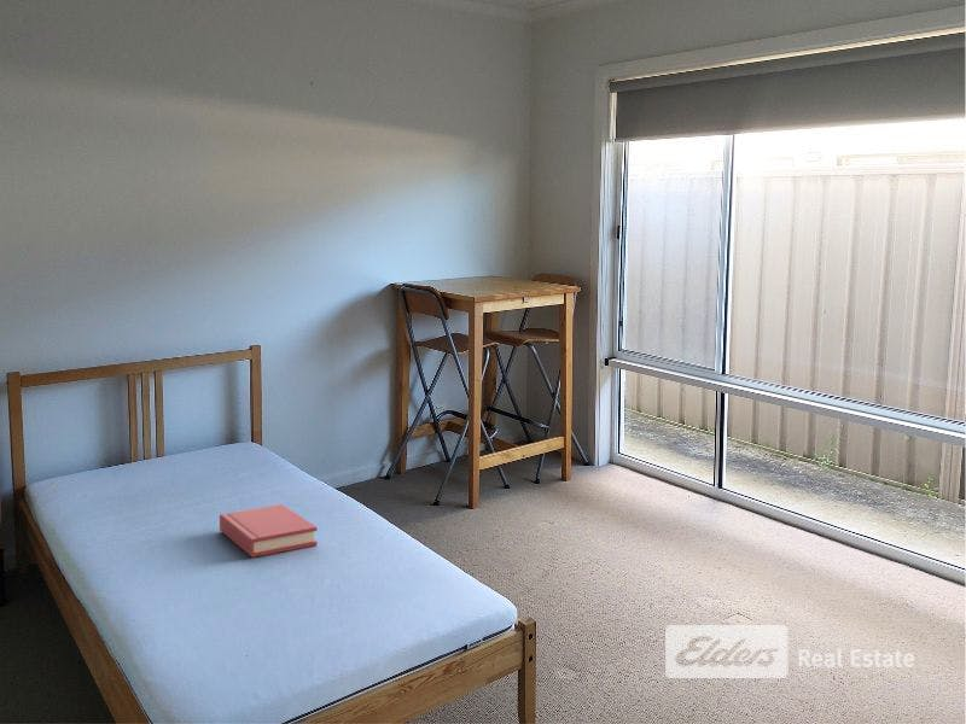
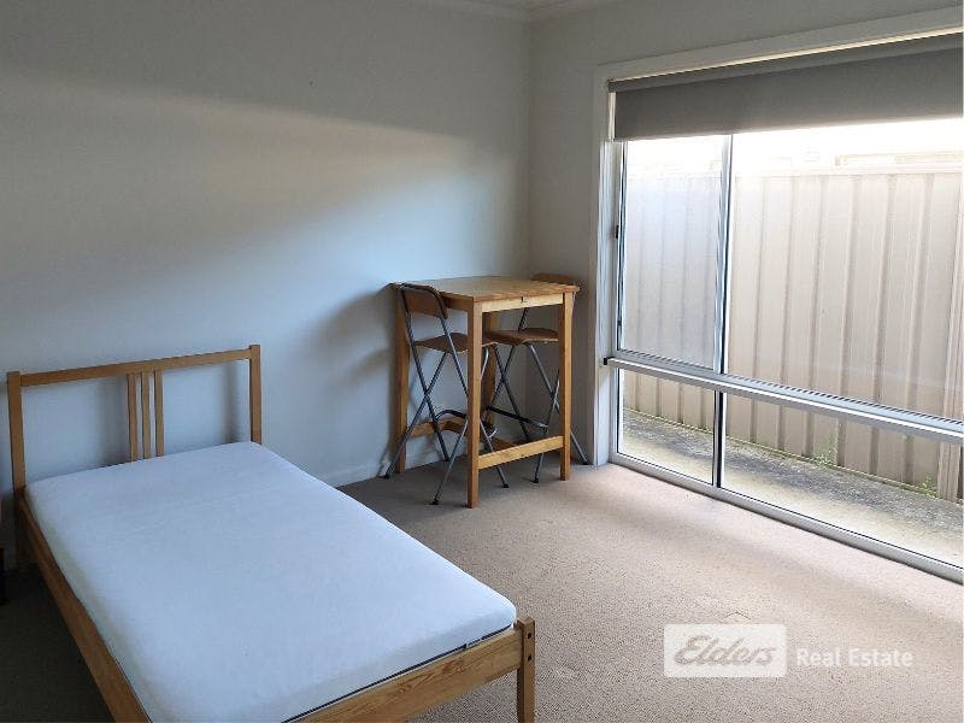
- hardback book [219,503,319,559]
